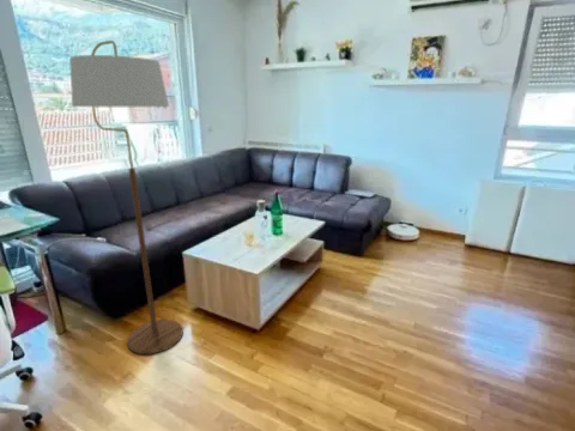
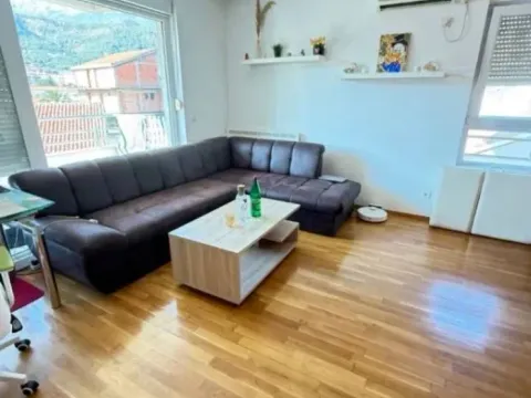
- floor lamp [68,40,184,356]
